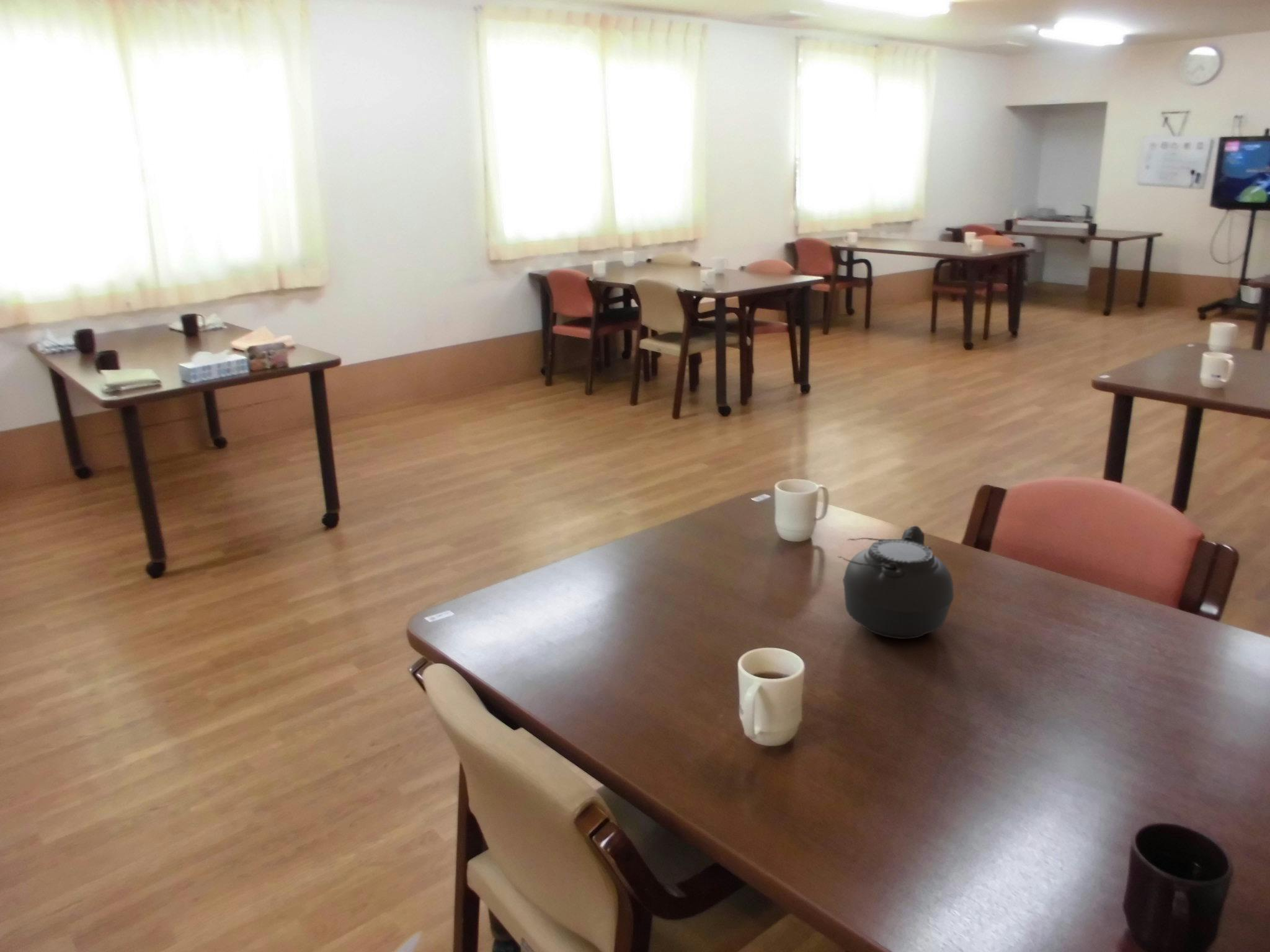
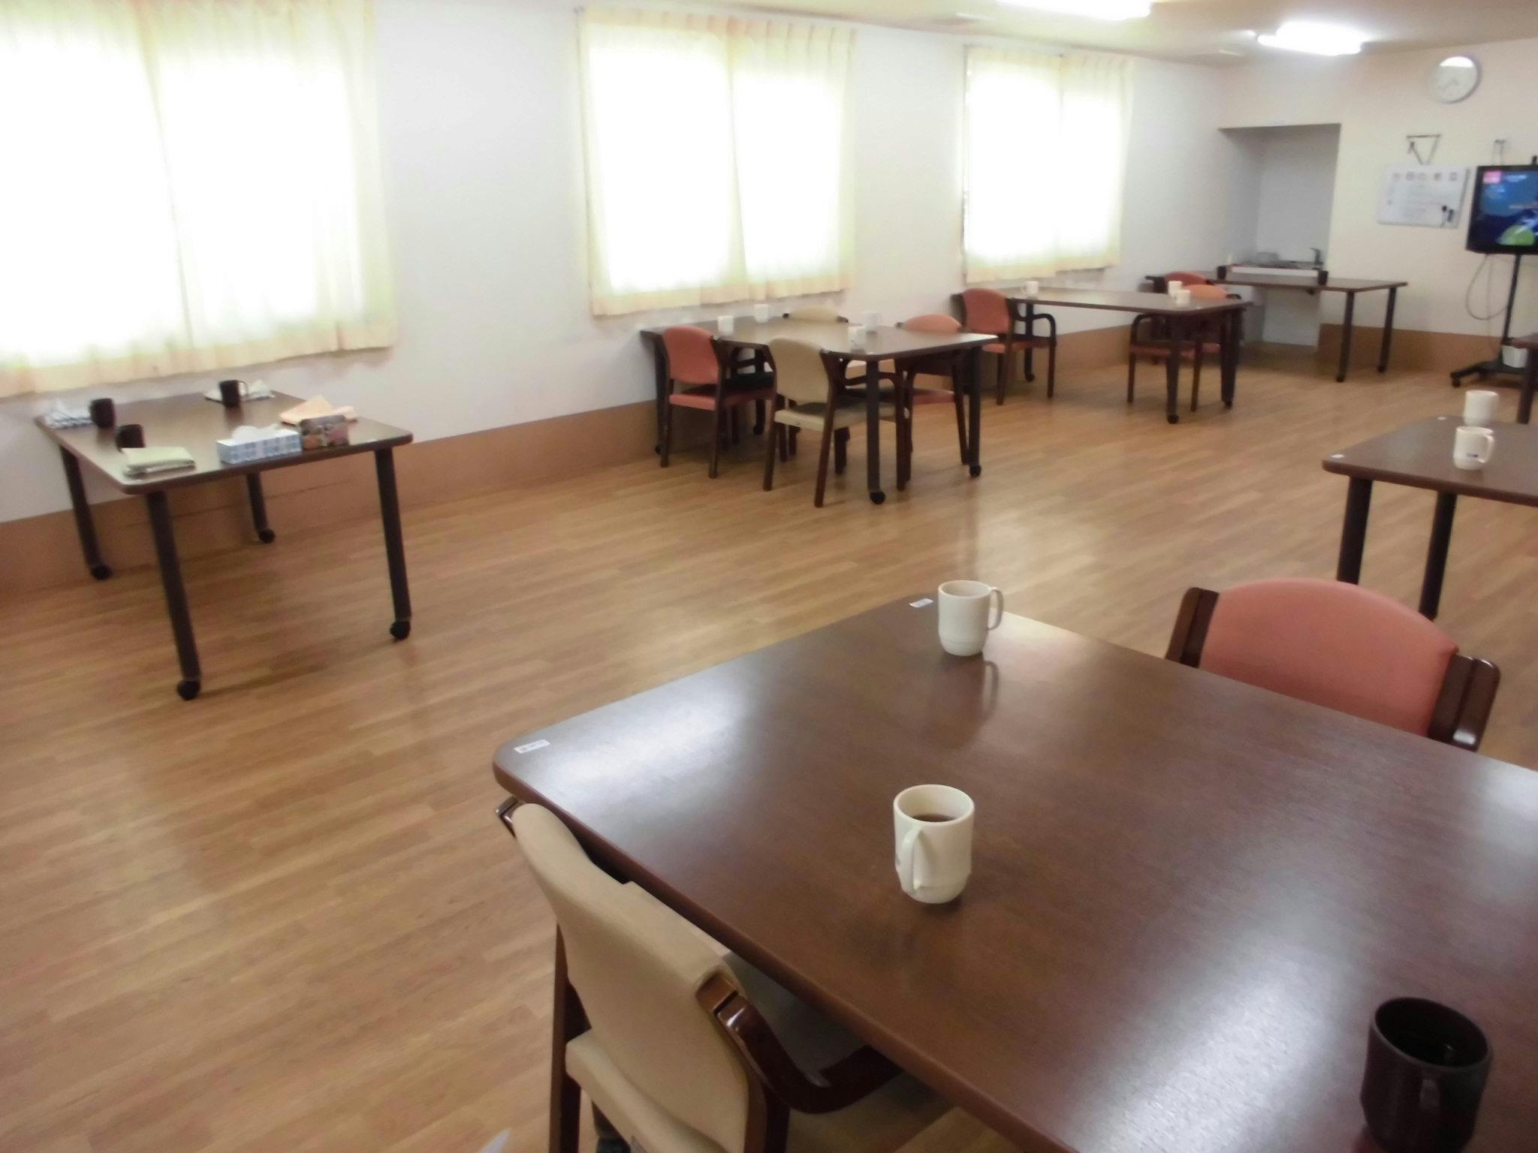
- teapot [837,525,954,640]
